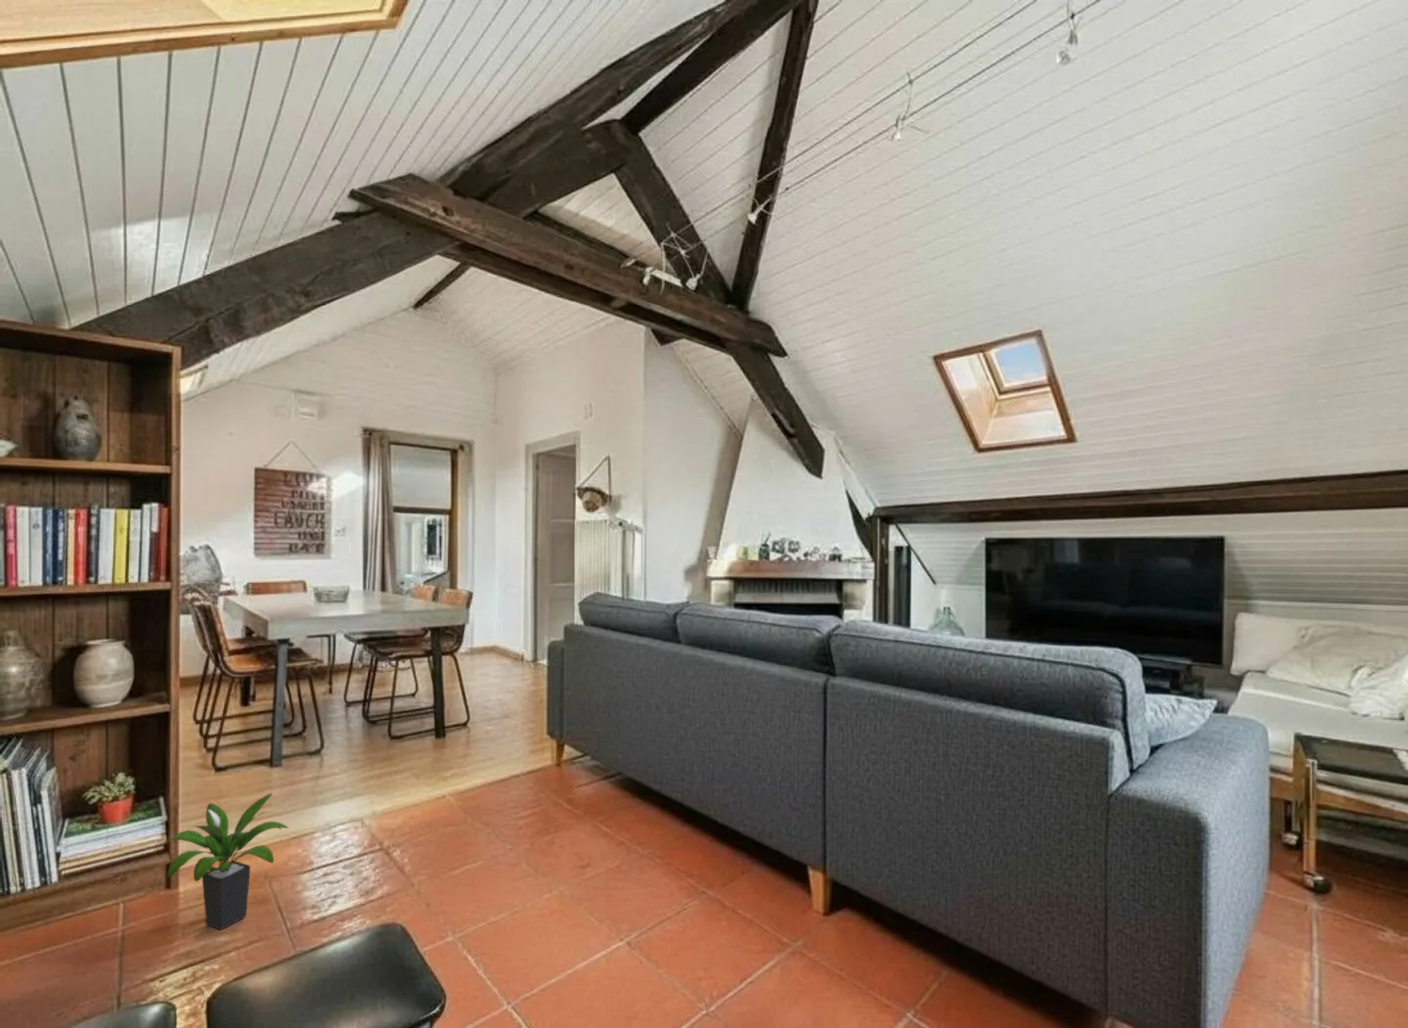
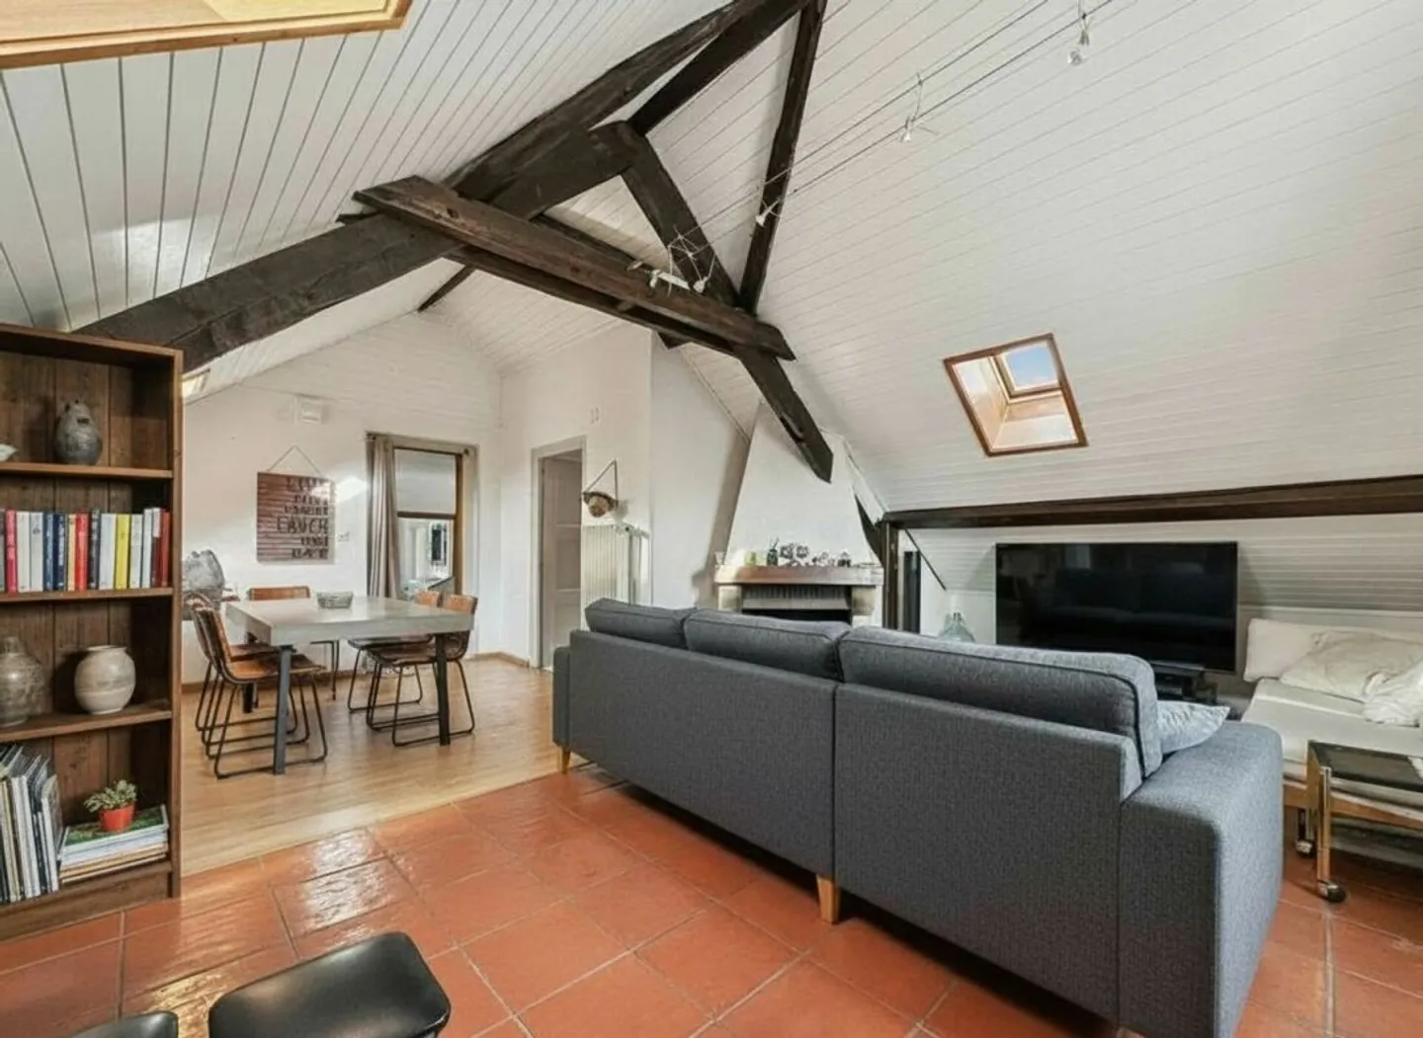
- potted plant [160,792,290,931]
